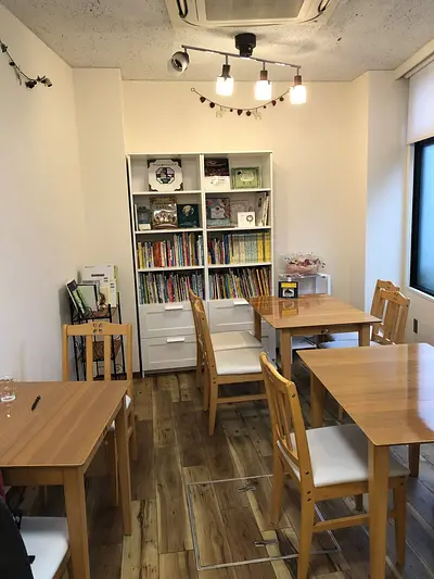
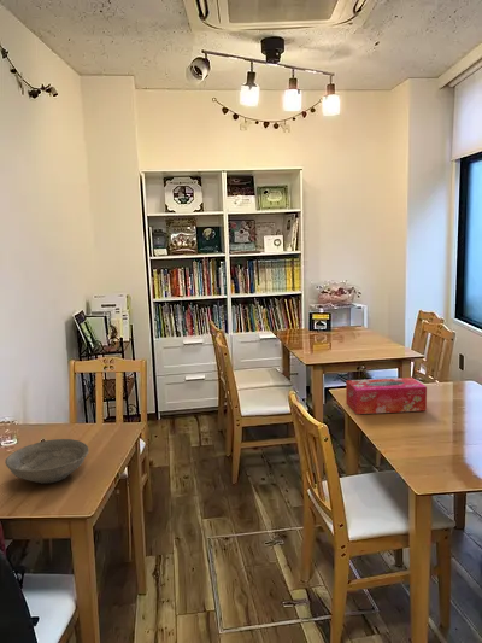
+ tissue box [345,376,428,415]
+ bowl [4,438,90,484]
